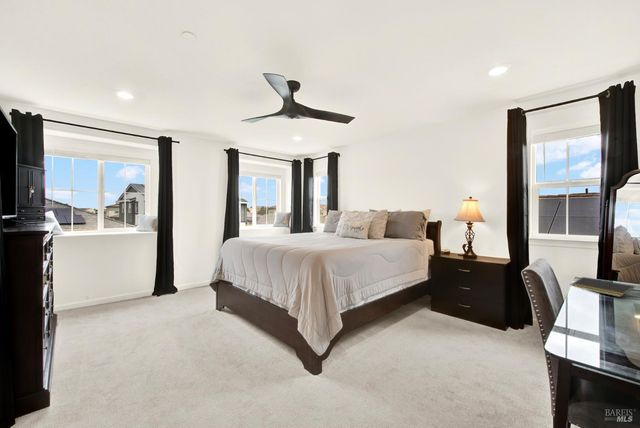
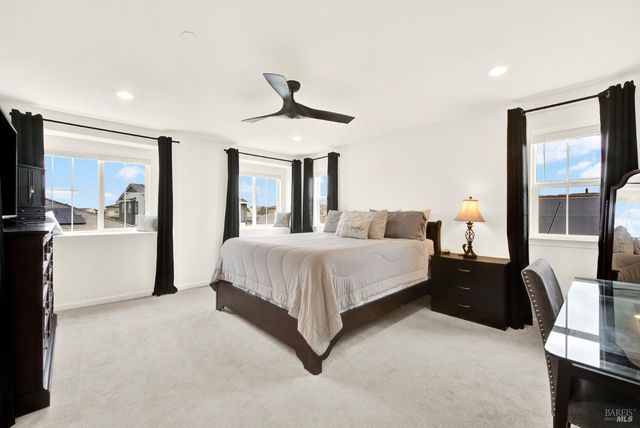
- notepad [569,276,635,298]
